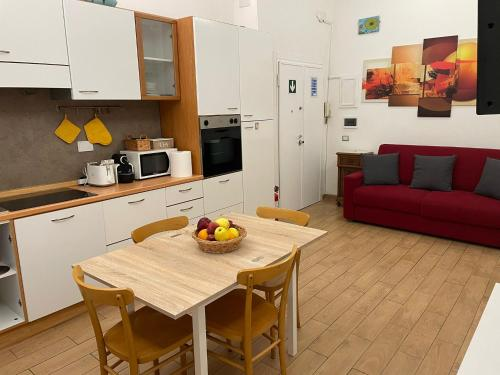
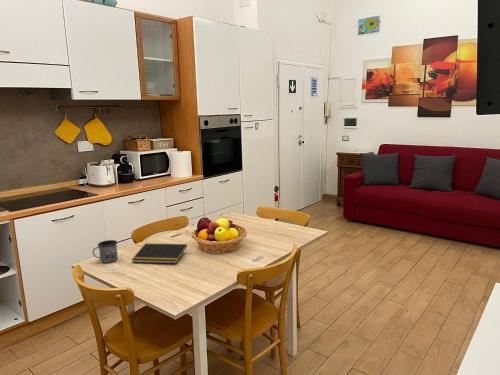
+ mug [92,239,119,264]
+ notepad [131,242,188,264]
